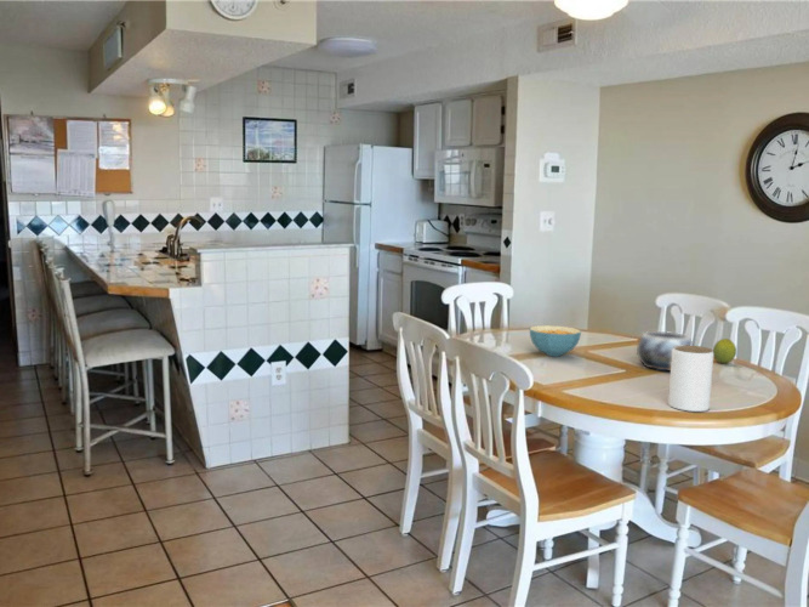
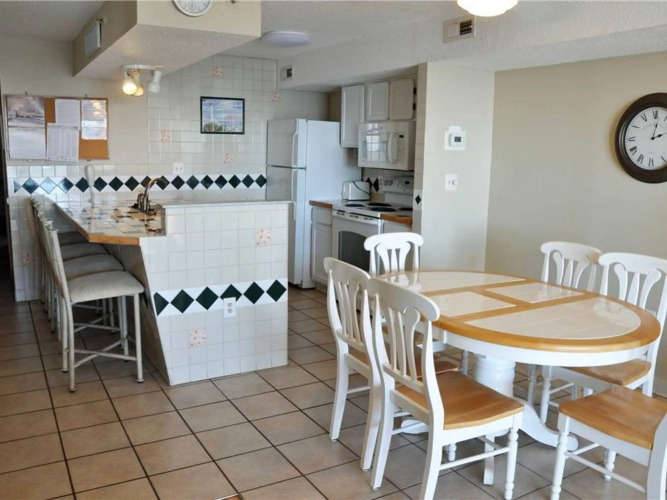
- decorative bowl [636,330,695,373]
- jar [667,345,714,413]
- fruit [712,337,737,364]
- cereal bowl [529,324,582,357]
